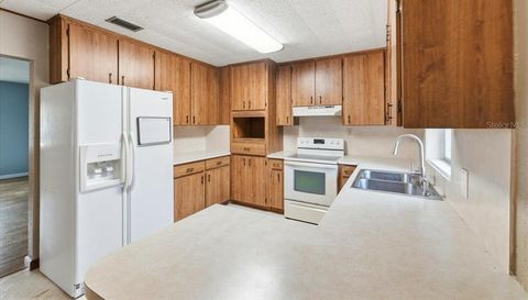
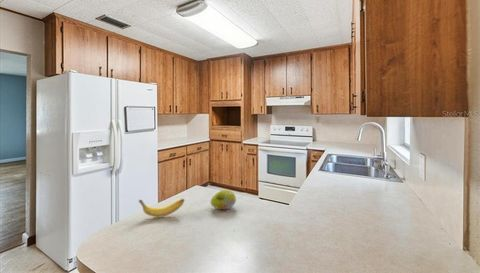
+ banana [138,198,186,218]
+ fruit [210,189,237,210]
